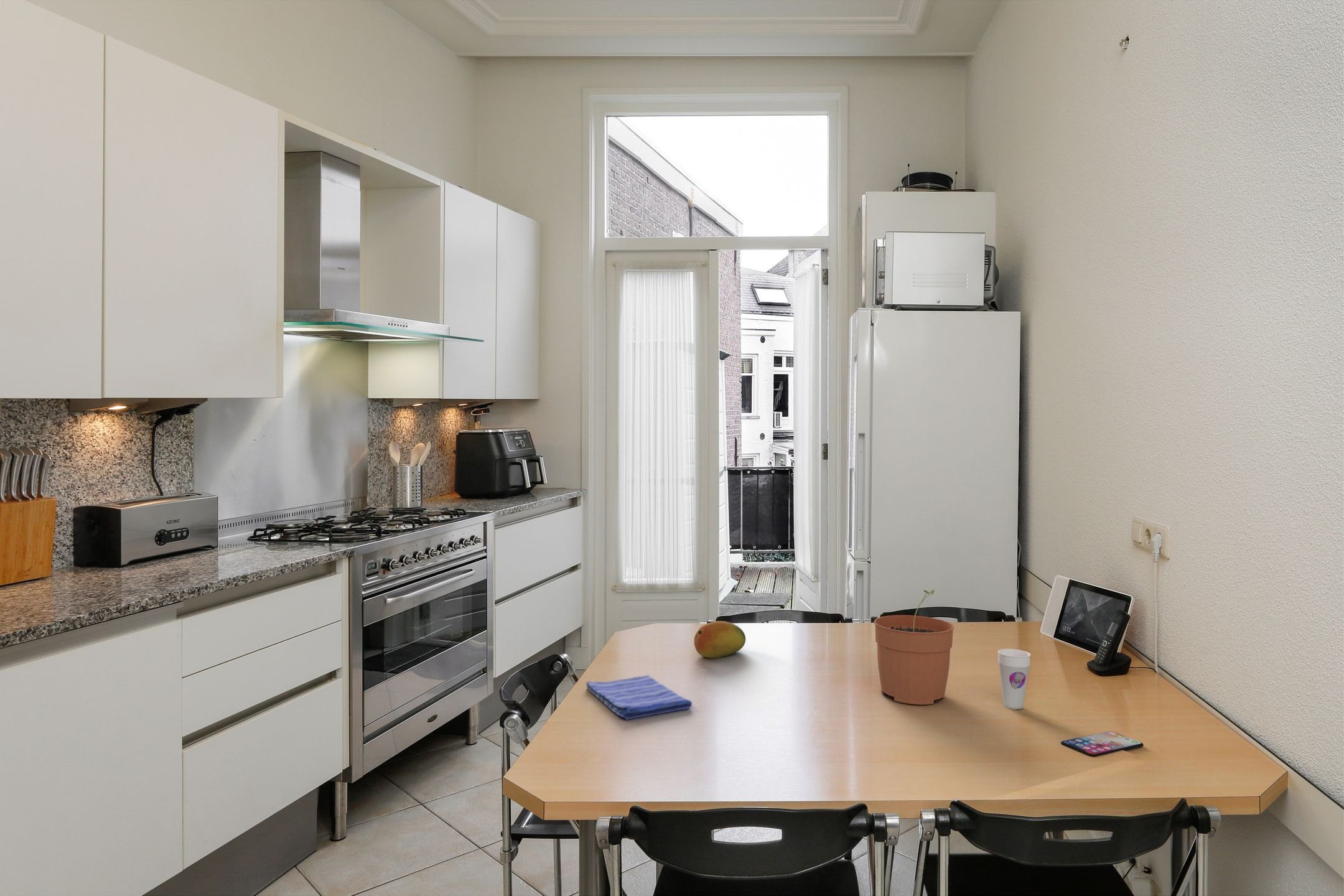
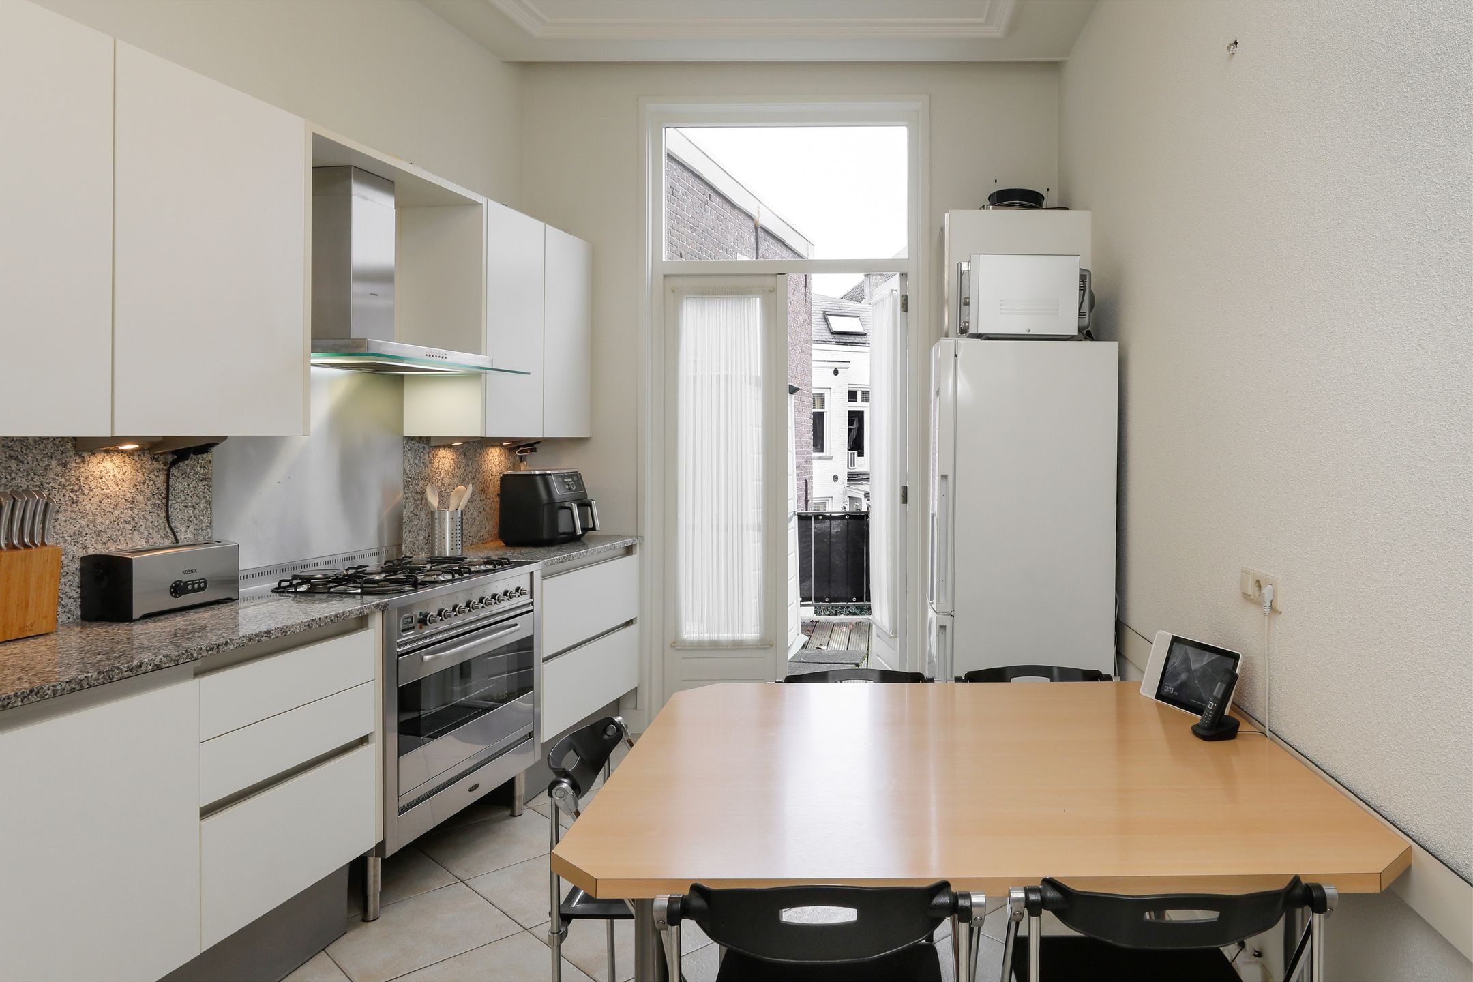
- cup [997,648,1032,710]
- dish towel [586,674,693,721]
- plant pot [874,589,954,706]
- fruit [694,620,746,659]
- smartphone [1060,730,1144,757]
